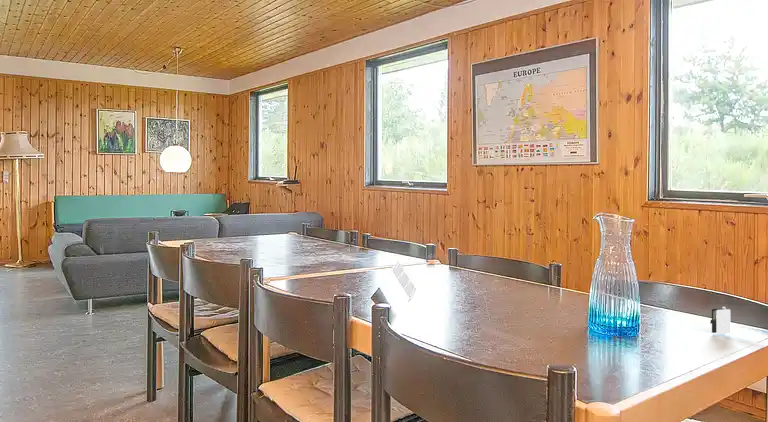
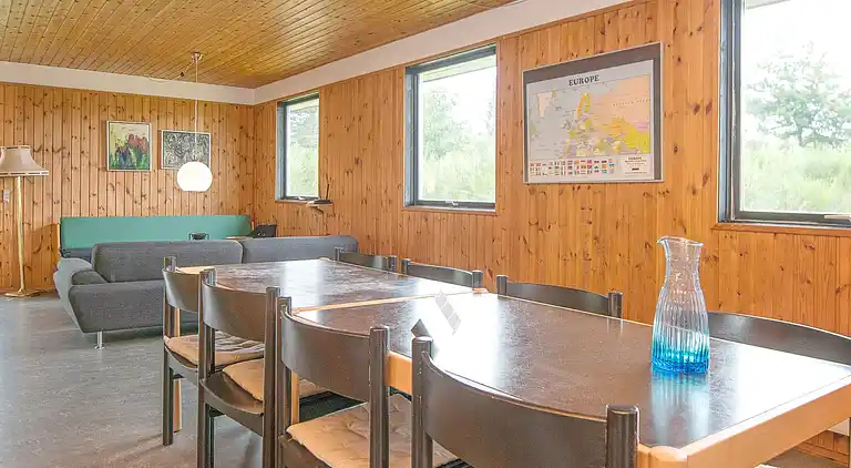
- candle [709,299,731,335]
